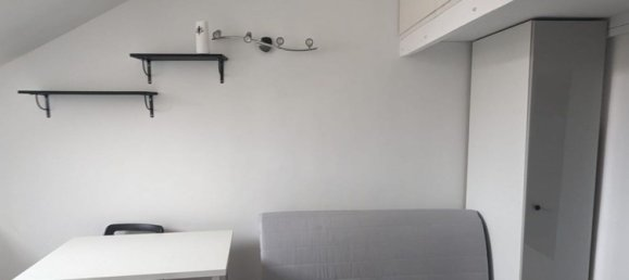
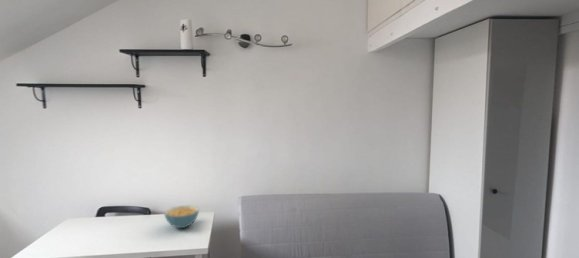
+ cereal bowl [163,205,200,229]
